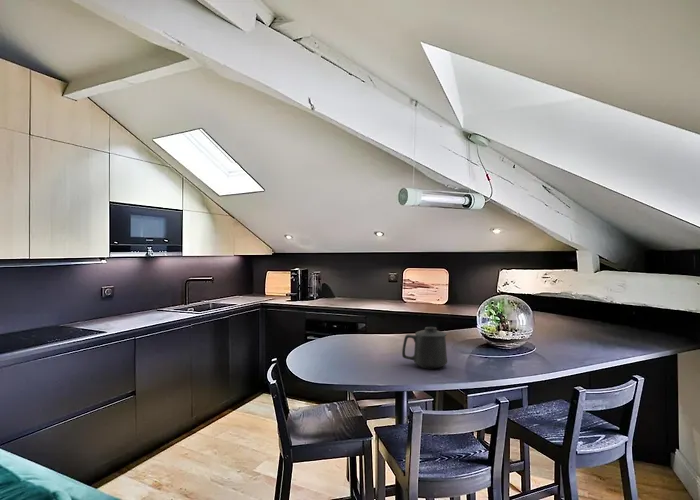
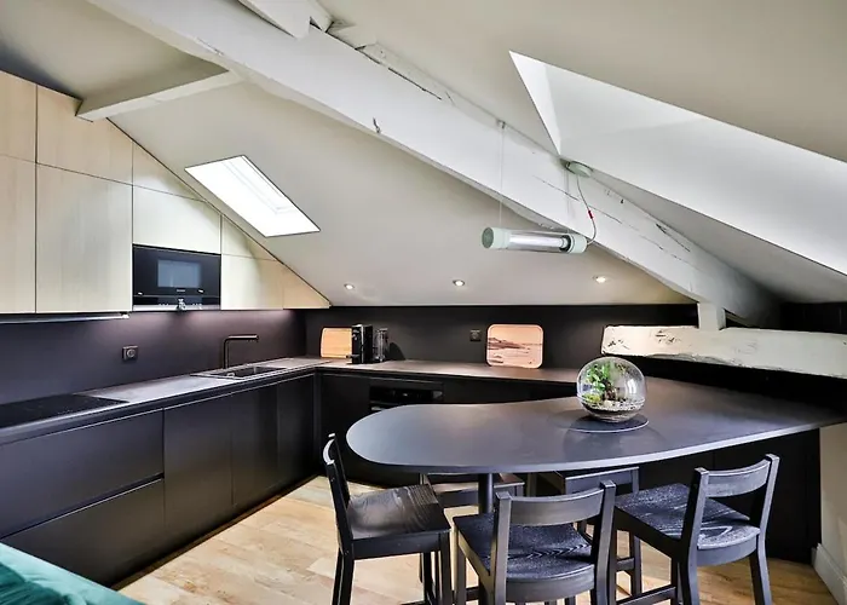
- mug [401,326,448,369]
